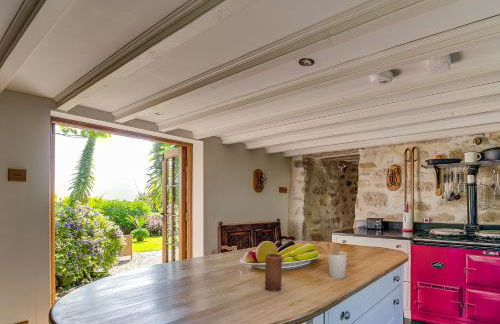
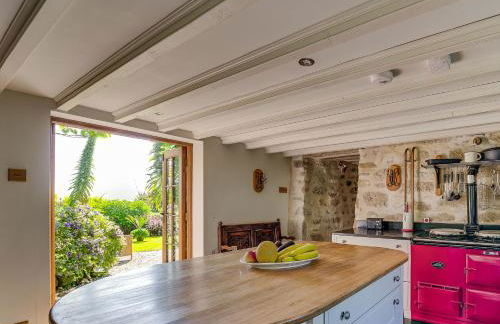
- utensil holder [318,240,348,279]
- candle [264,253,283,292]
